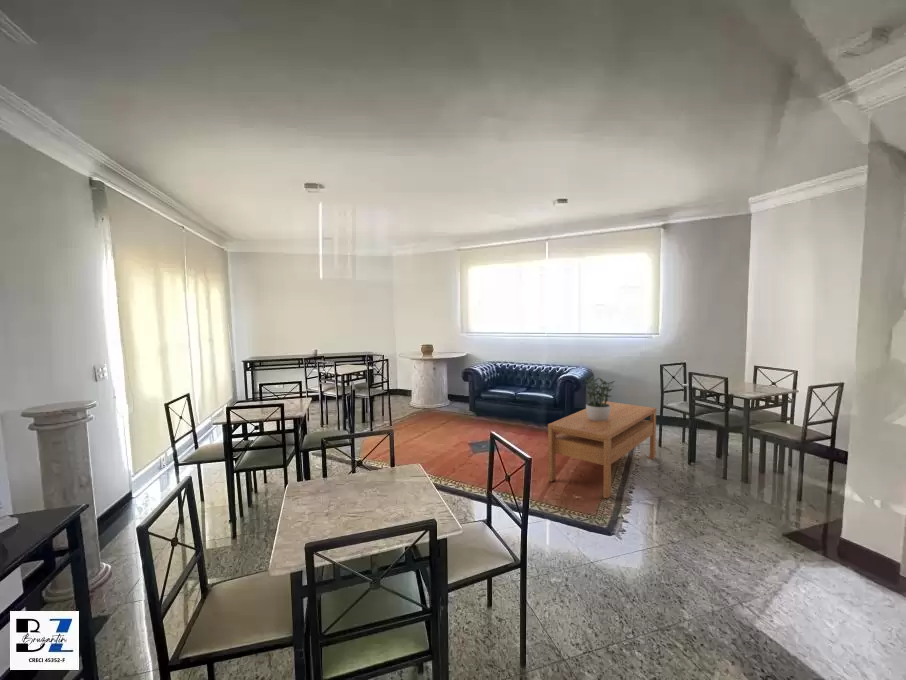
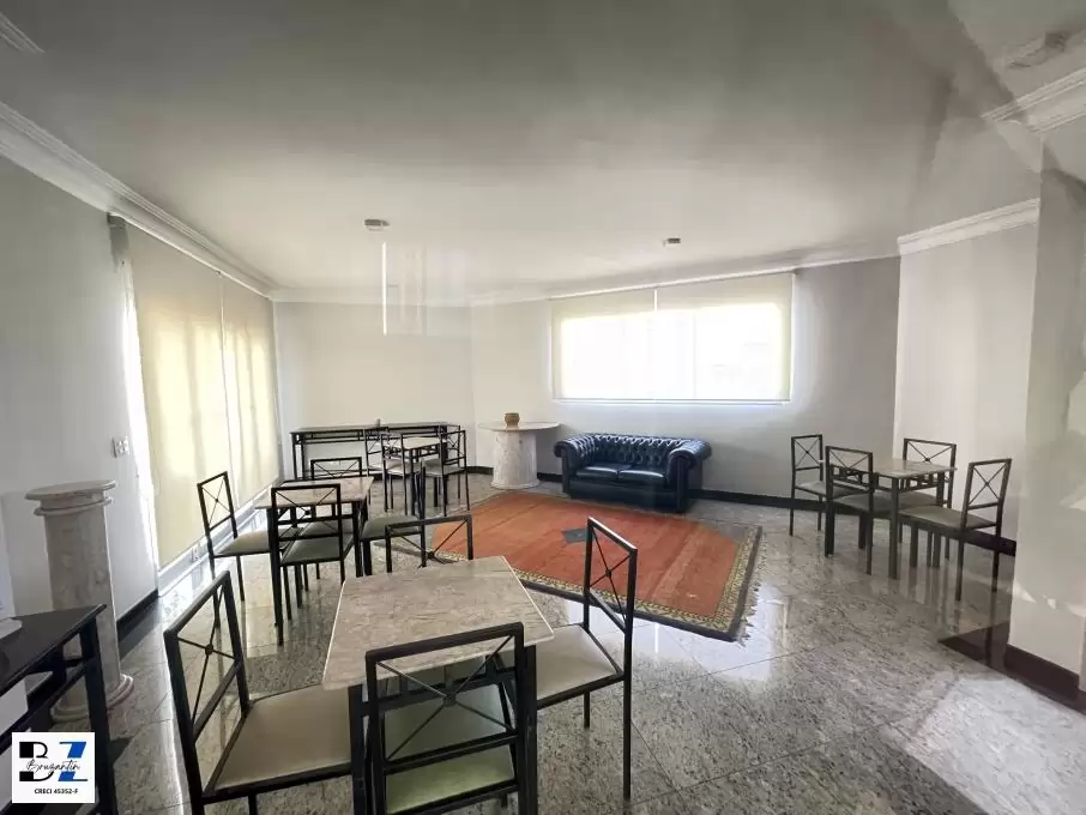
- coffee table [547,400,658,500]
- potted plant [583,374,616,421]
